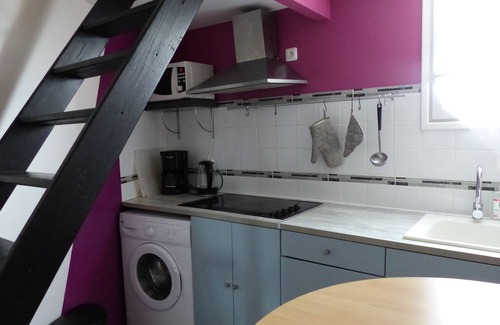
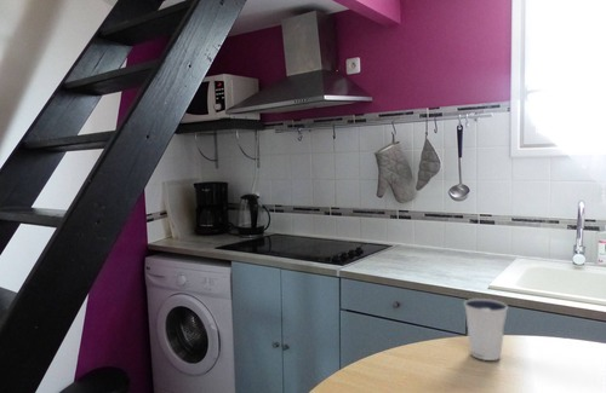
+ dixie cup [463,297,509,362]
